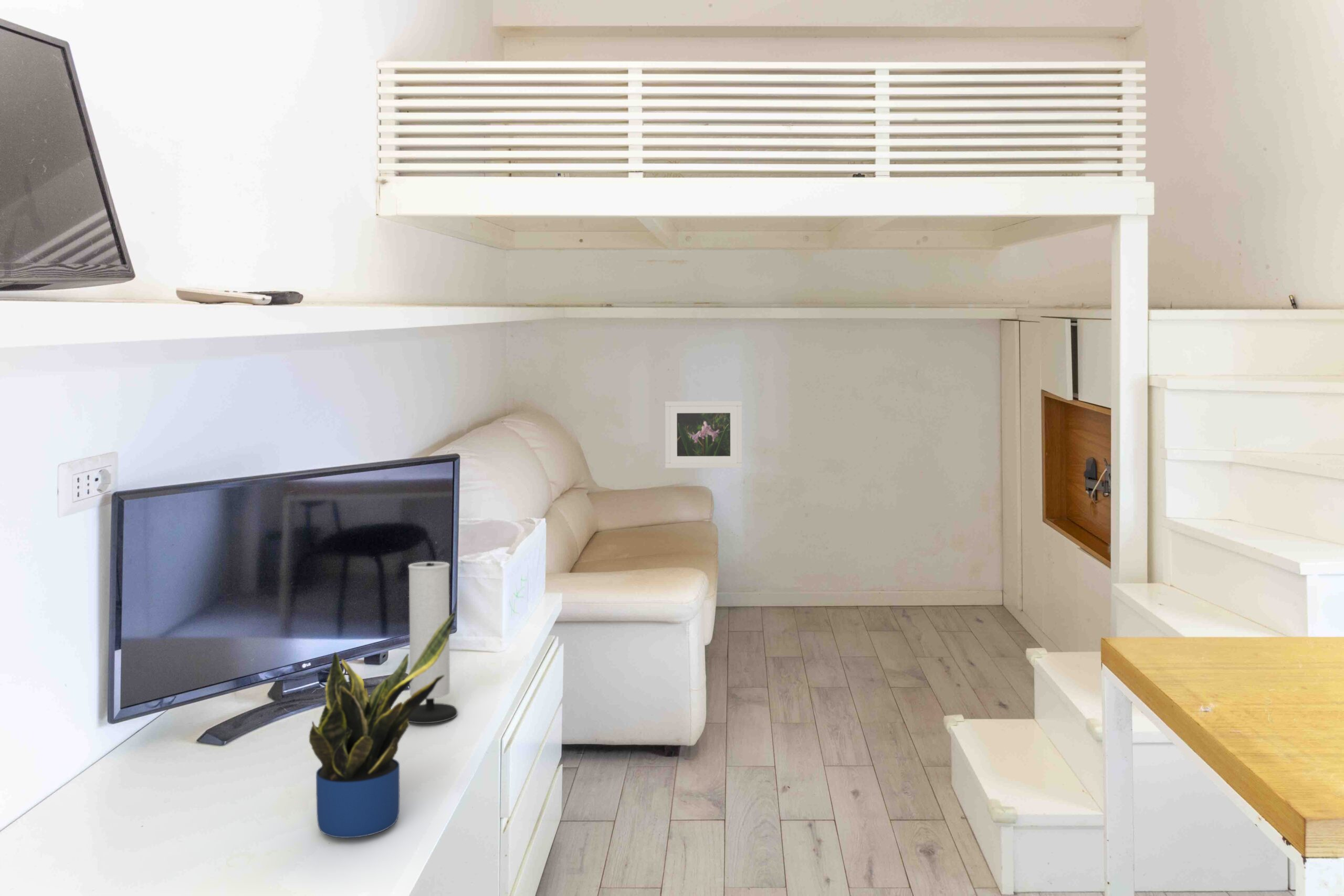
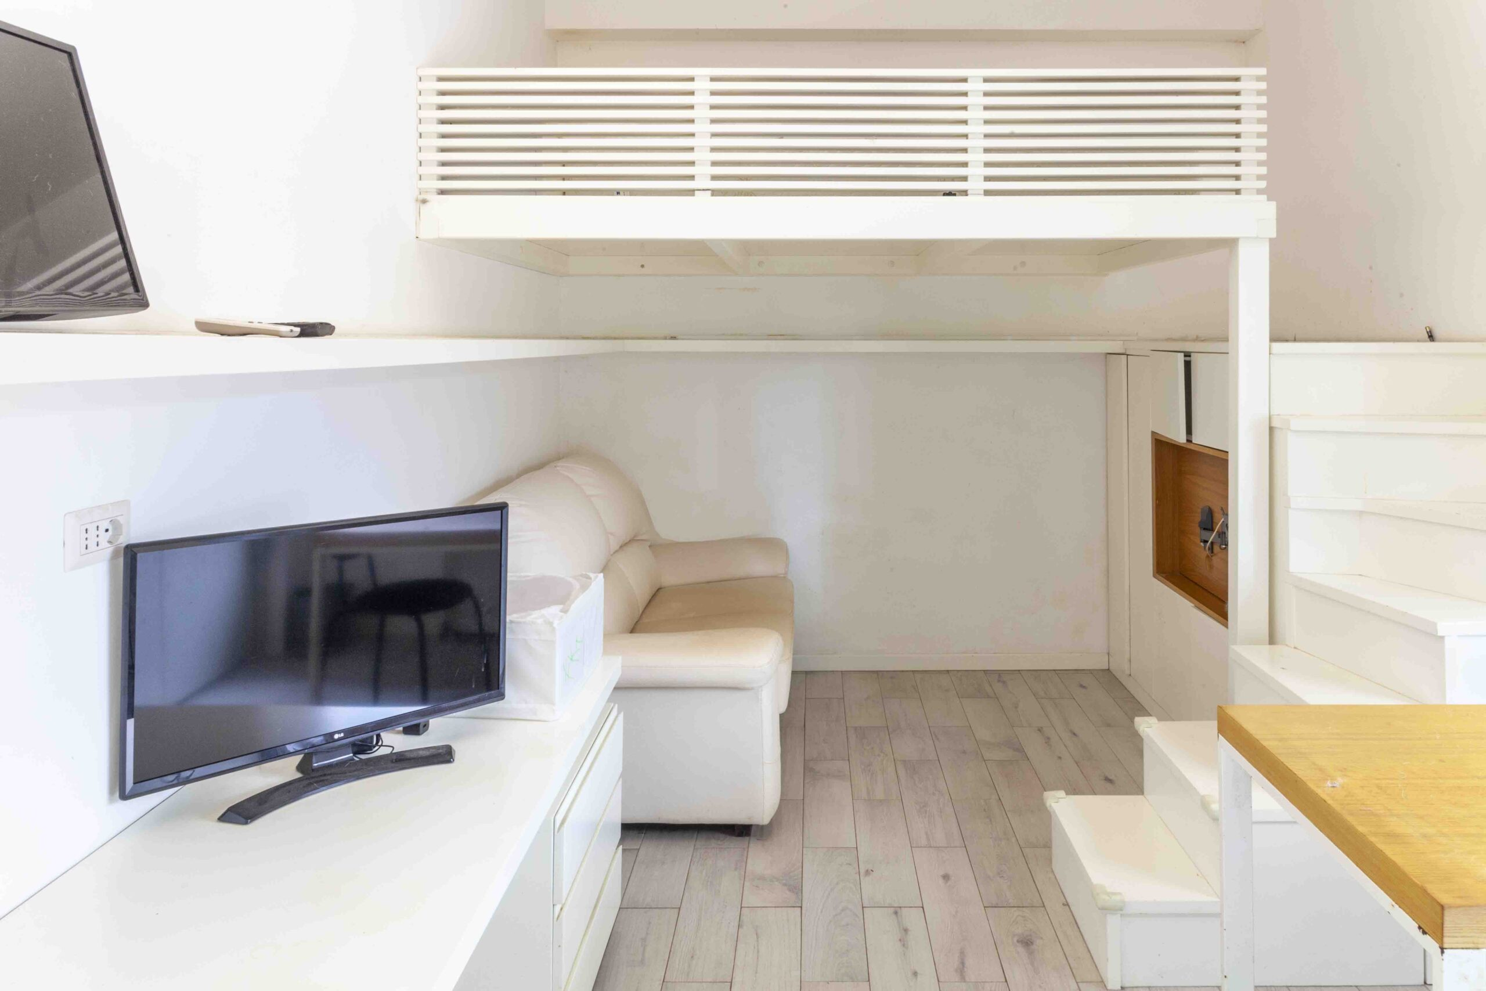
- speaker [407,561,458,724]
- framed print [665,400,743,469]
- potted plant [309,612,457,838]
